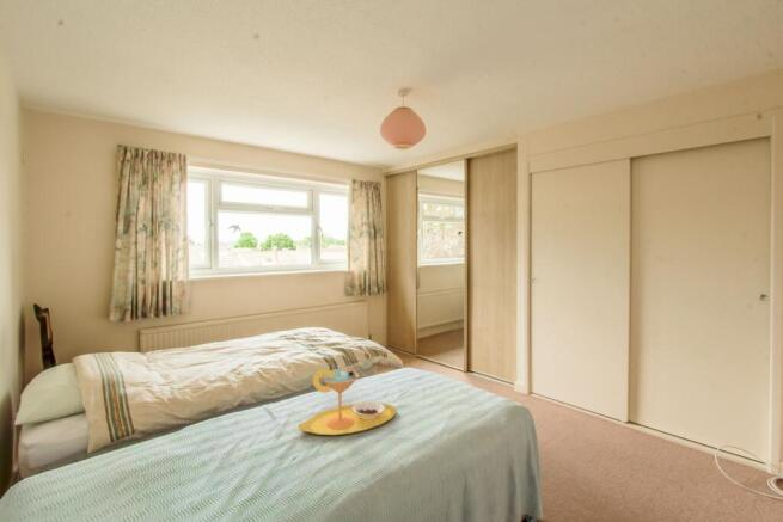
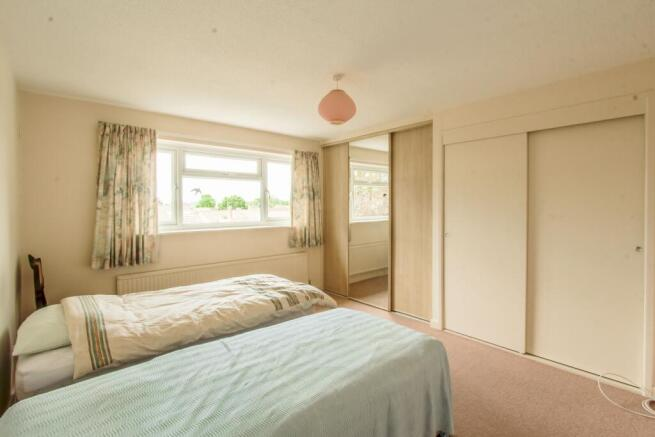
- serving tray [296,368,397,436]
